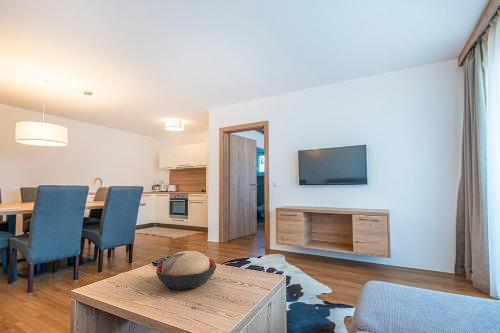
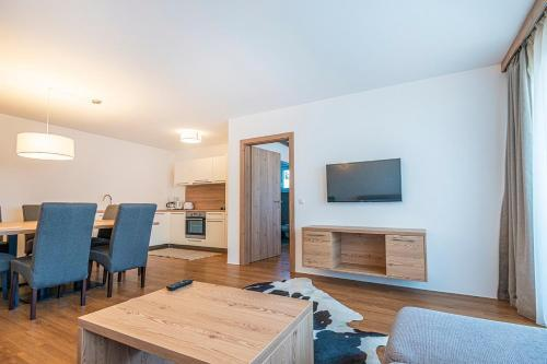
- decorative bowl [155,250,217,291]
